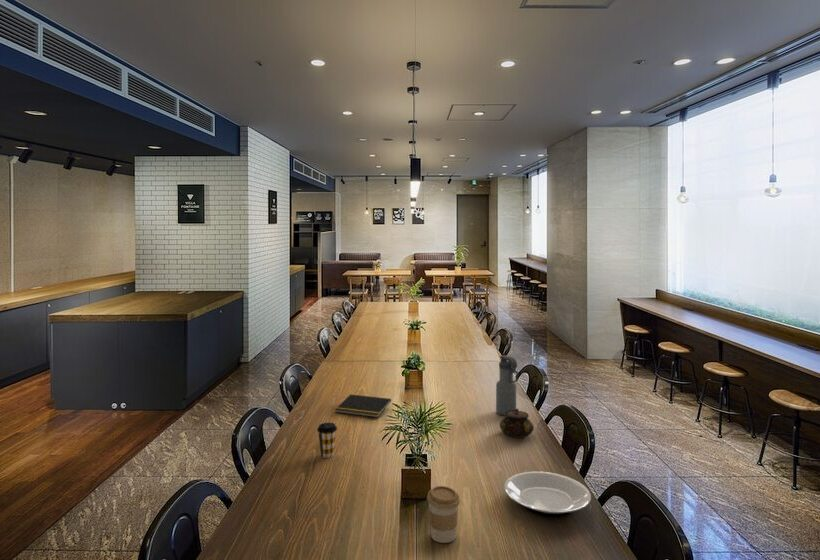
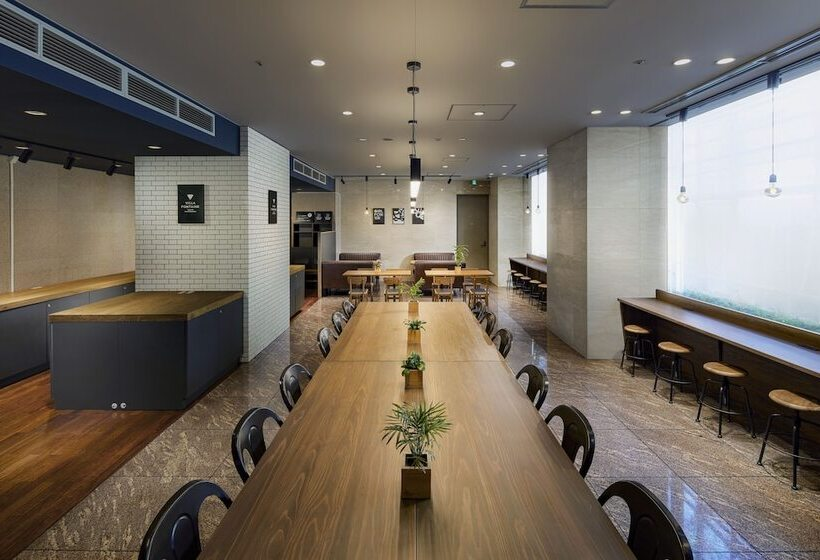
- coffee cup [426,485,461,544]
- notepad [334,393,392,418]
- water bottle [495,354,519,416]
- coffee cup [316,422,338,459]
- teapot [499,408,535,439]
- plate [503,470,592,517]
